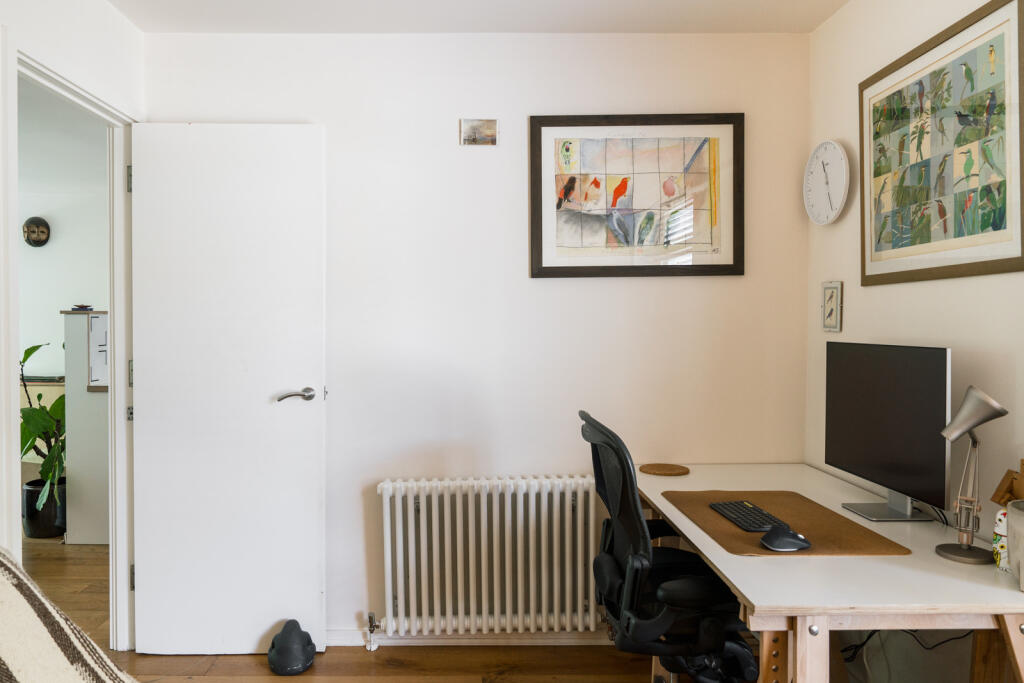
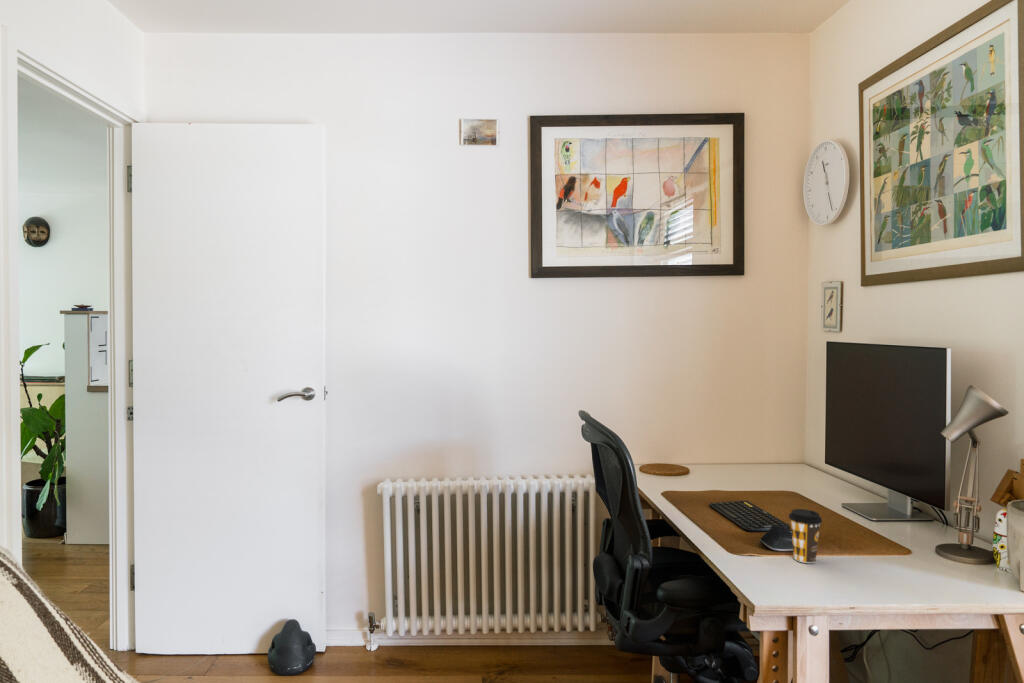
+ coffee cup [788,508,823,564]
